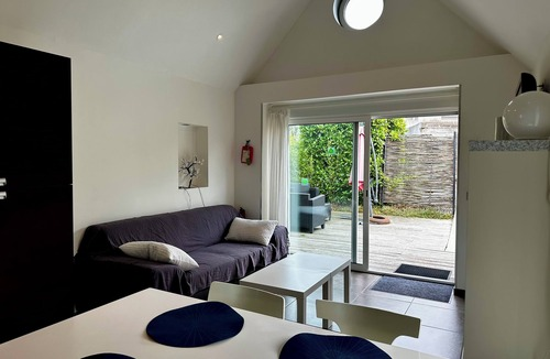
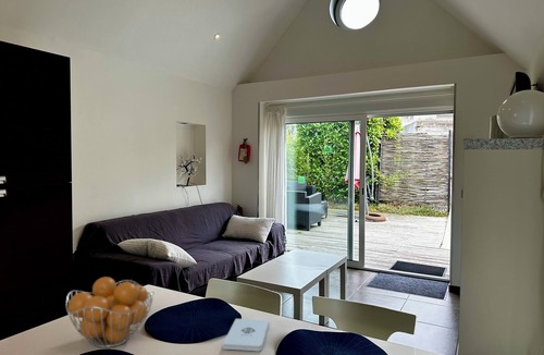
+ fruit basket [65,276,156,348]
+ notepad [222,318,270,352]
